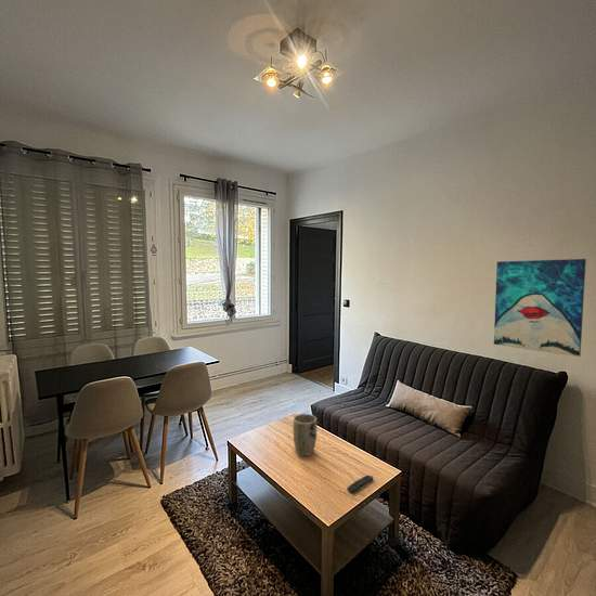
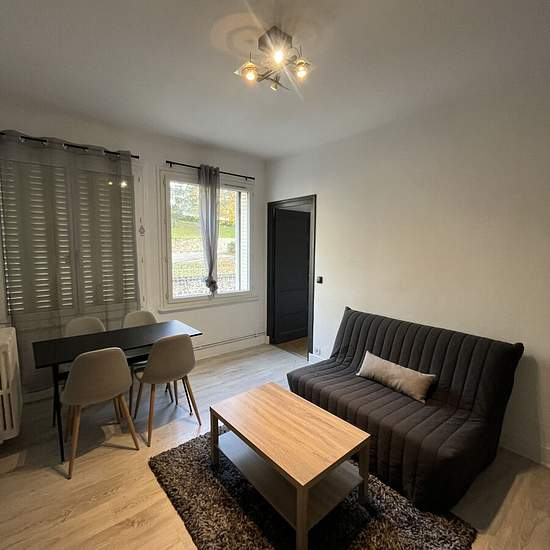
- wall art [493,258,587,358]
- plant pot [293,413,318,457]
- remote control [346,475,374,495]
